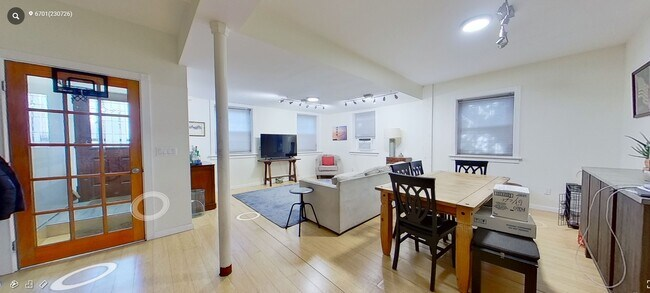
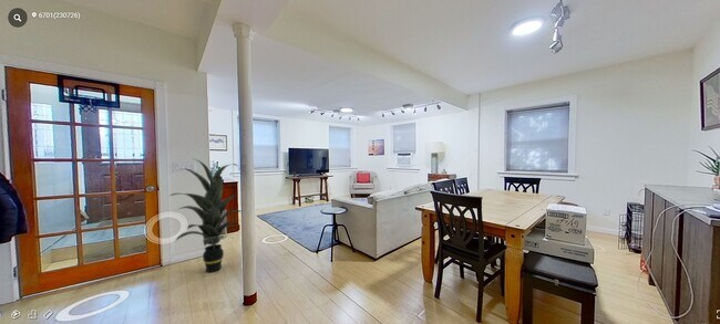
+ indoor plant [169,158,241,273]
